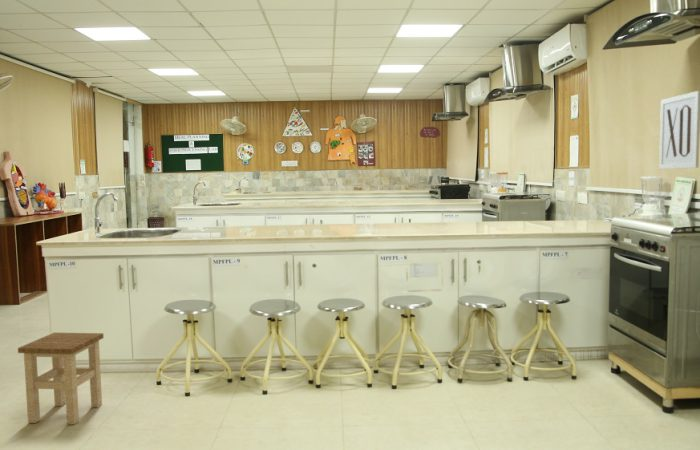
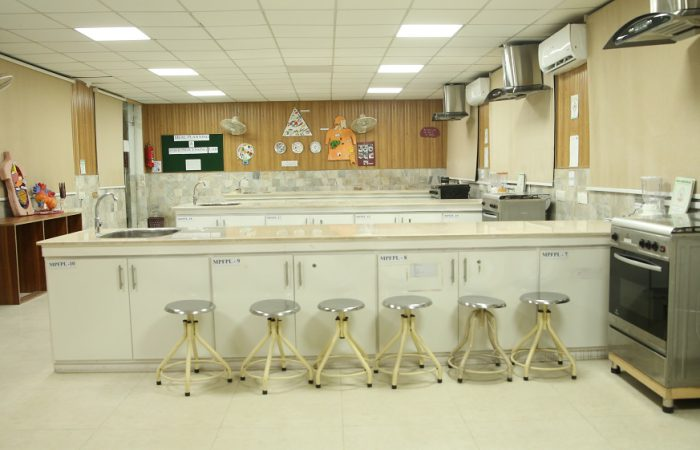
- wall art [658,90,700,170]
- stool [17,332,105,426]
